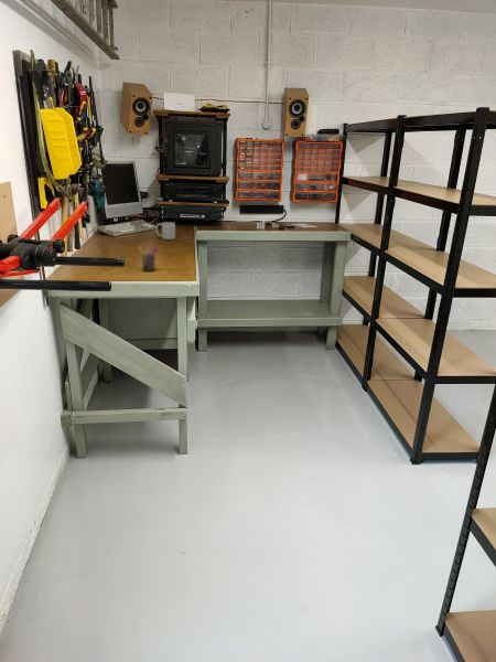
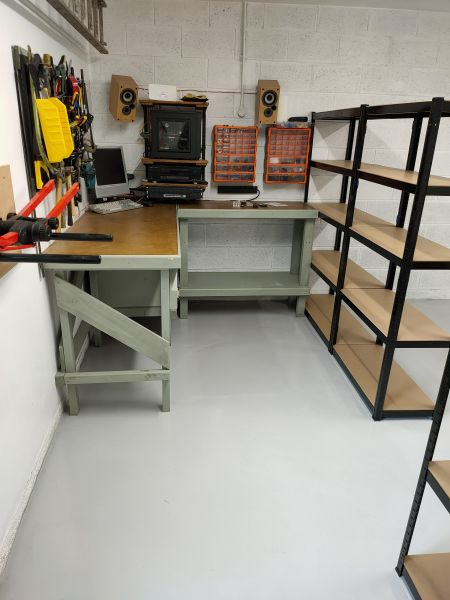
- mug [154,221,176,241]
- pen holder [138,242,159,273]
